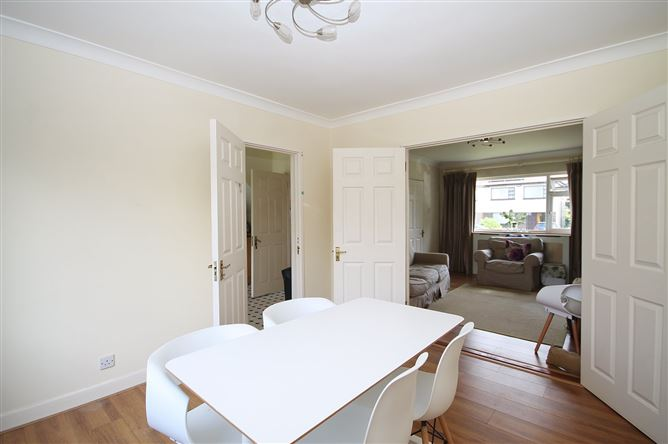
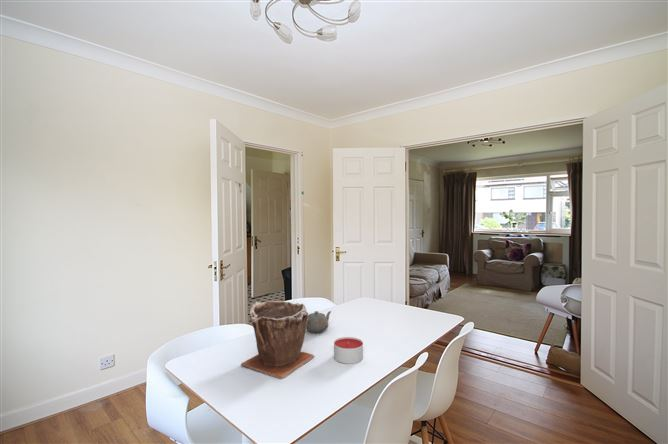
+ plant pot [240,300,315,380]
+ teapot [306,310,332,334]
+ candle [333,336,364,365]
